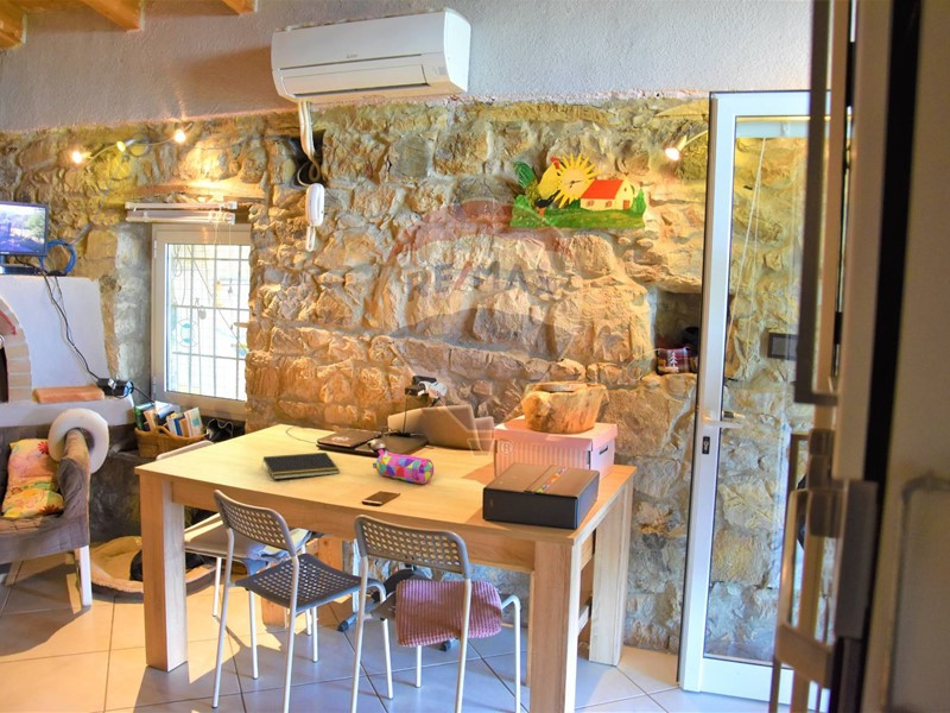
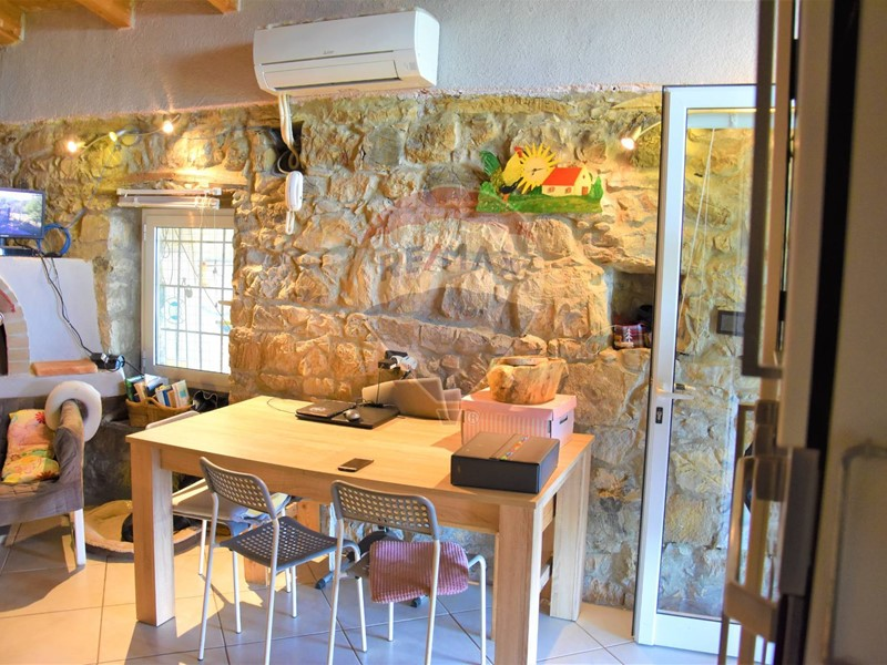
- notepad [260,452,341,480]
- pencil case [372,448,435,485]
